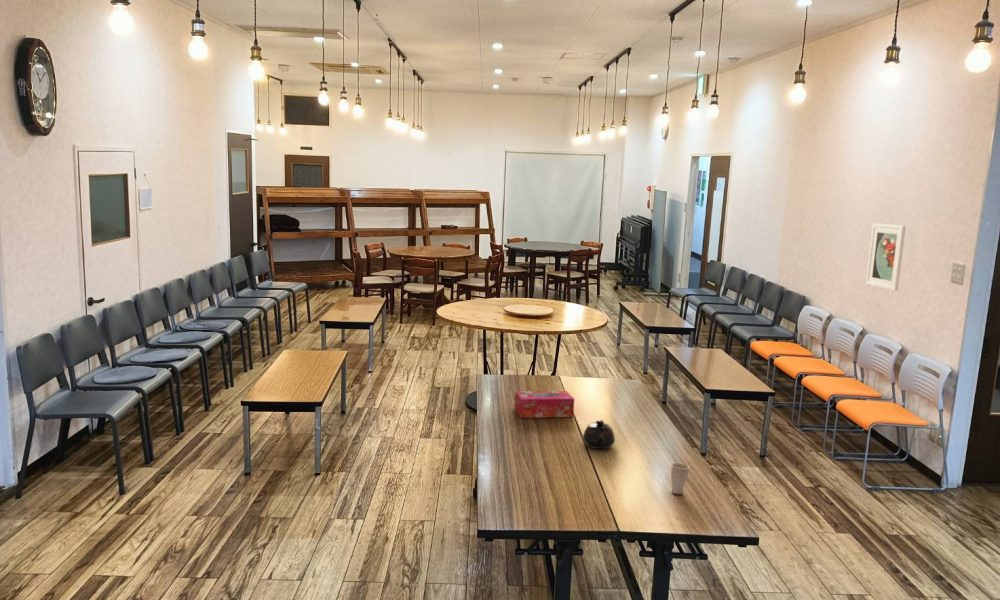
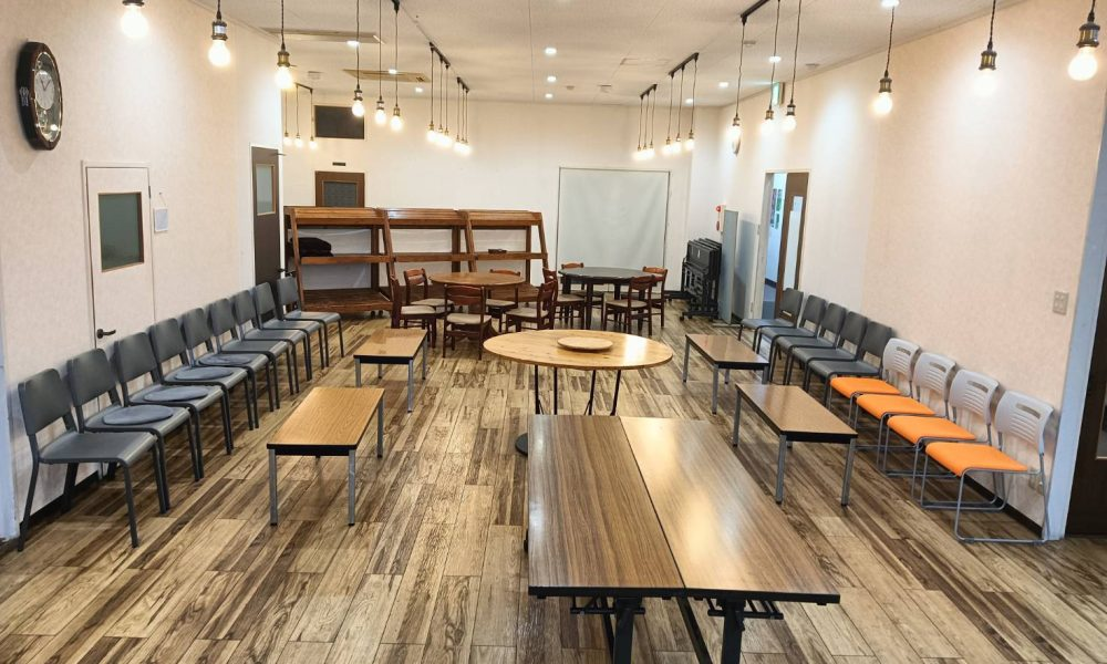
- tissue box [513,390,575,419]
- teapot [582,419,616,450]
- cup [670,462,691,495]
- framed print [865,223,907,292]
